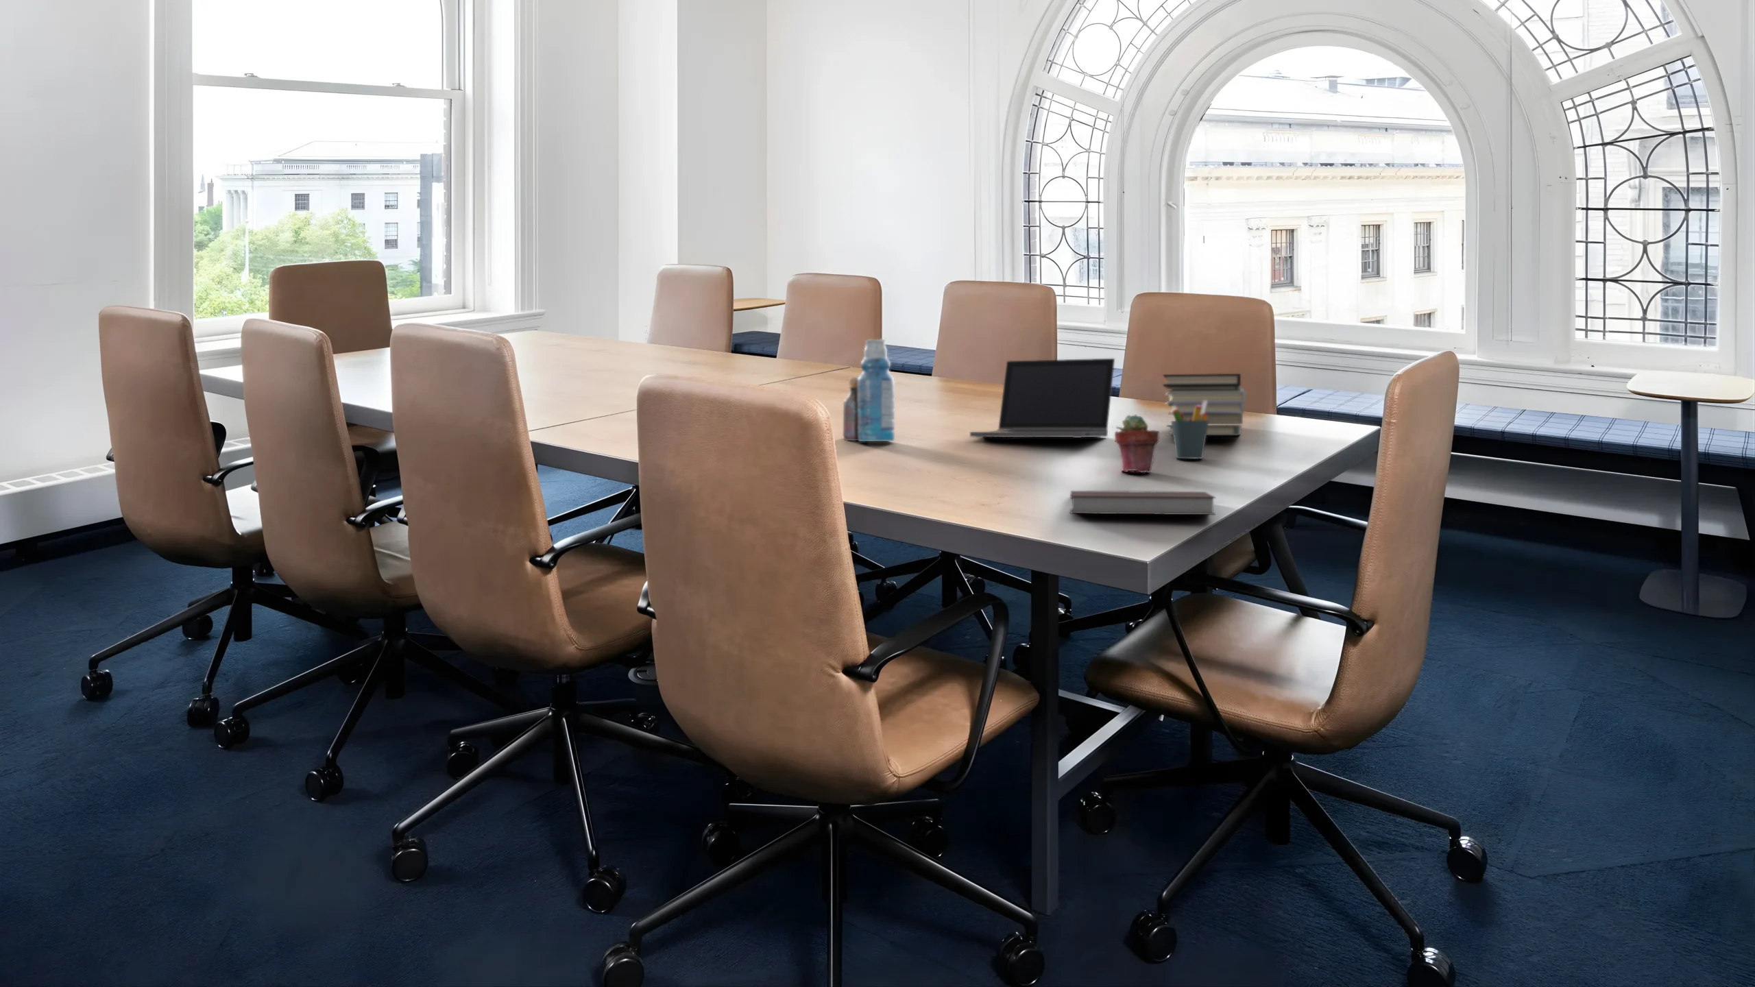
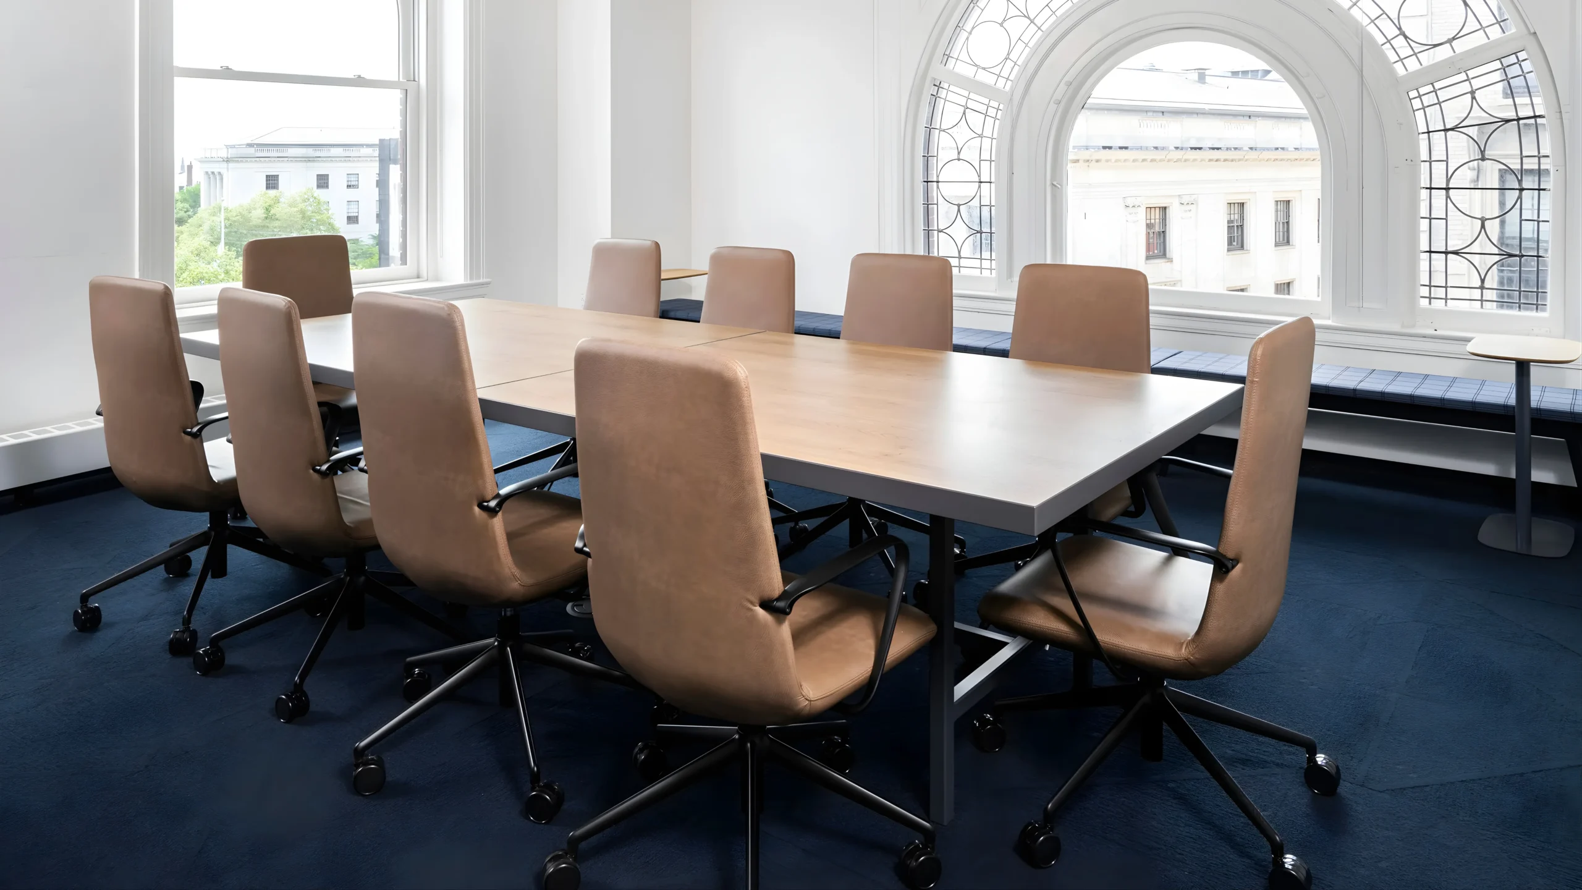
- notebook [1069,490,1216,516]
- potted succulent [1114,413,1160,472]
- pen holder [1170,401,1209,459]
- laptop computer [969,358,1115,439]
- bottle [843,337,896,442]
- book stack [1162,372,1246,436]
